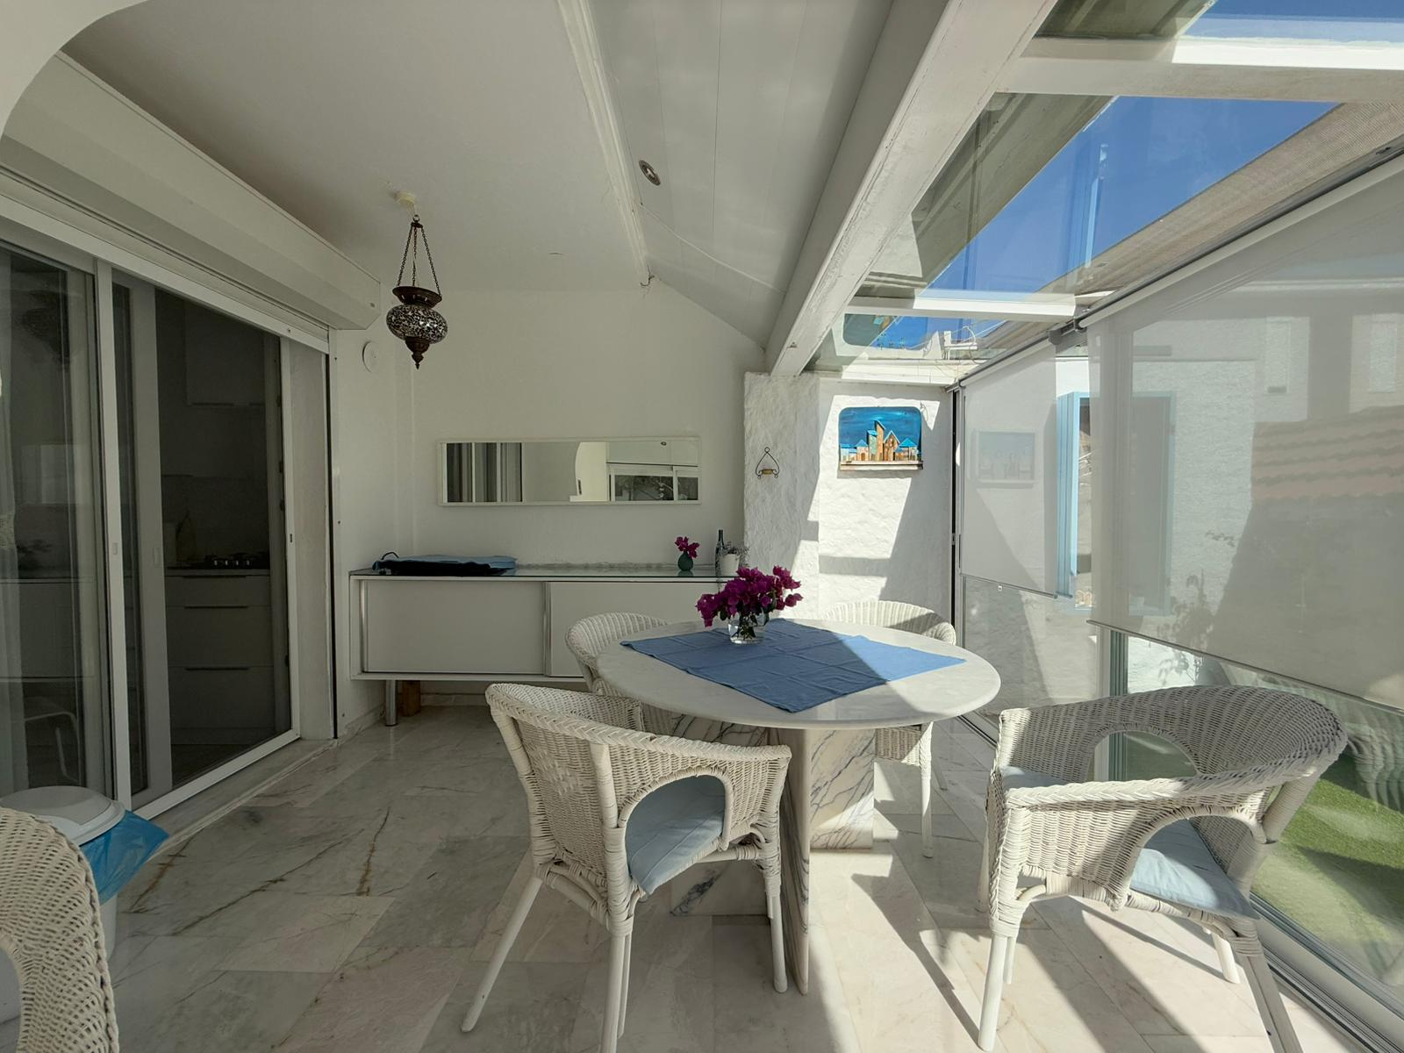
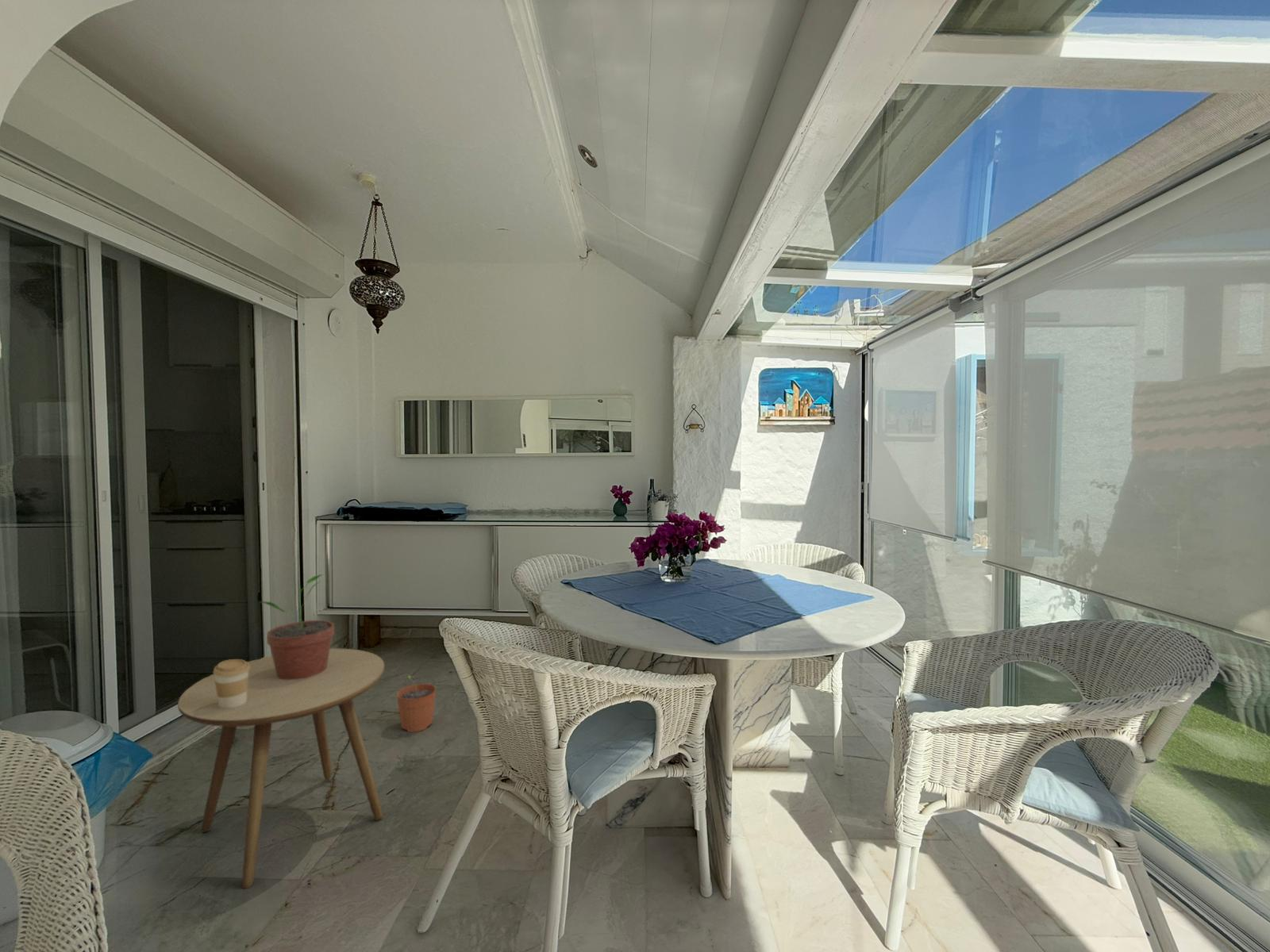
+ plant pot [396,674,437,733]
+ side table [177,647,385,889]
+ potted plant [260,574,335,679]
+ coffee cup [213,658,250,708]
